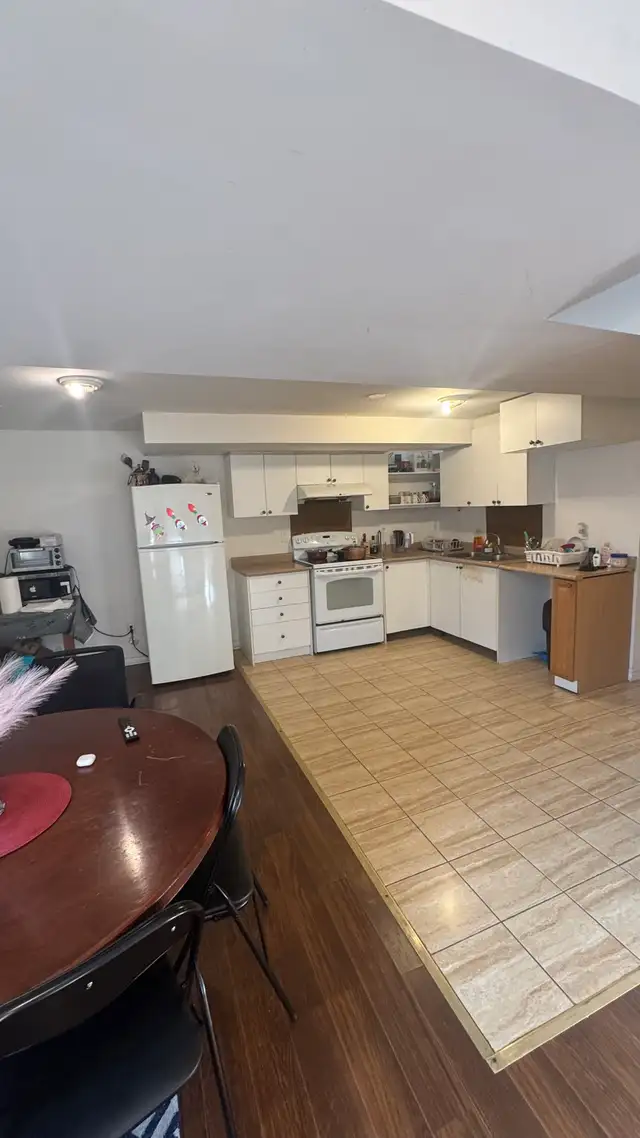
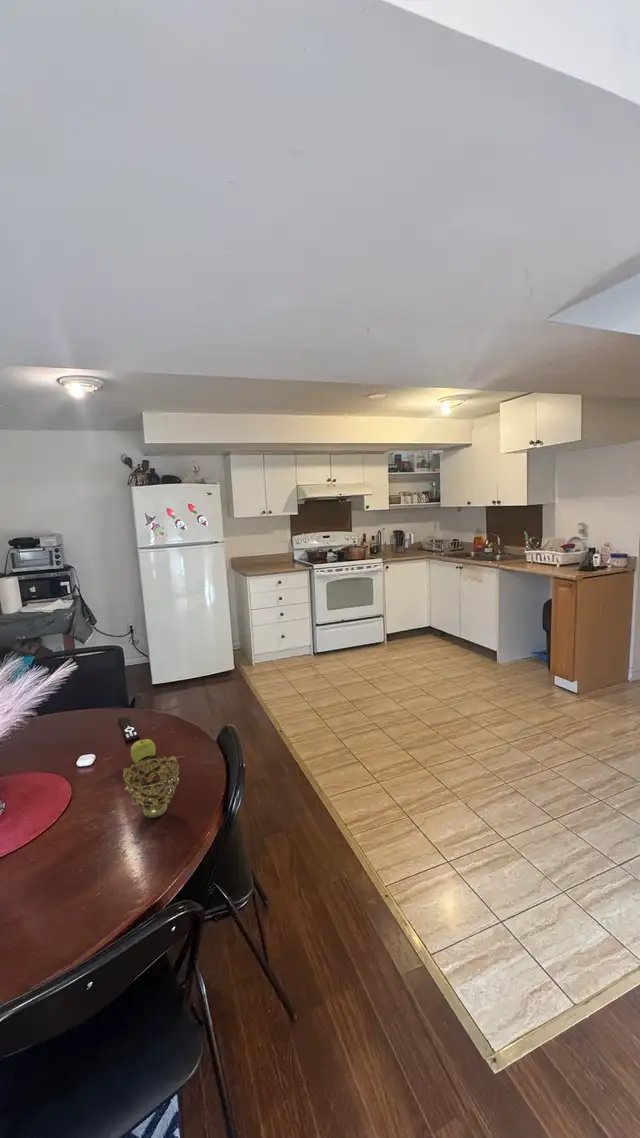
+ apple [130,738,157,766]
+ decorative bowl [122,754,180,819]
